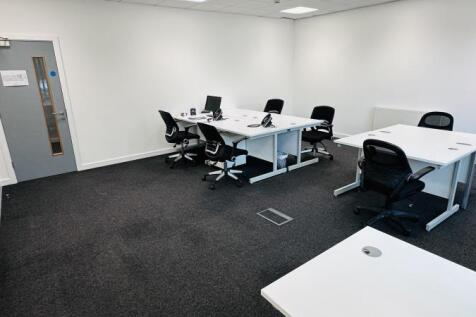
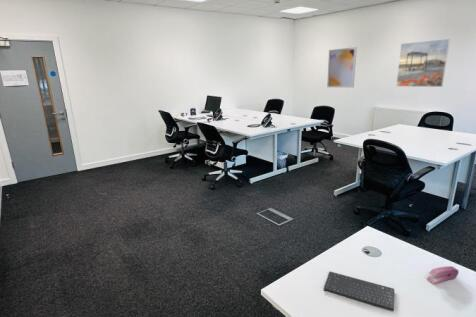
+ stapler [426,265,460,285]
+ keyboard [323,271,395,312]
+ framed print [395,38,451,88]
+ wall art [326,46,358,89]
